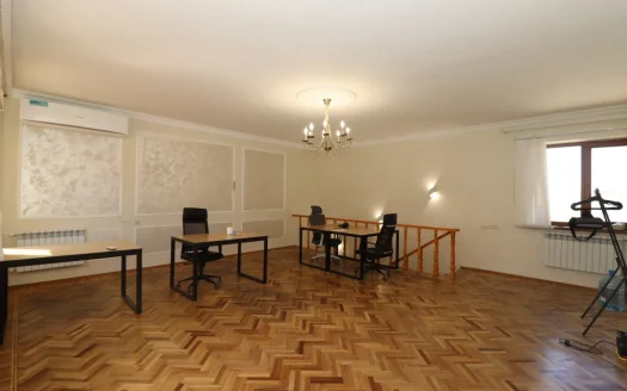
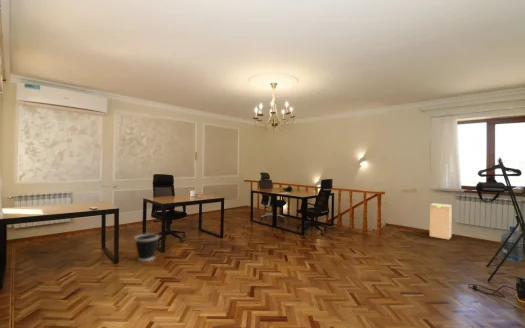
+ cardboard box [429,202,453,240]
+ wastebasket [133,233,160,262]
